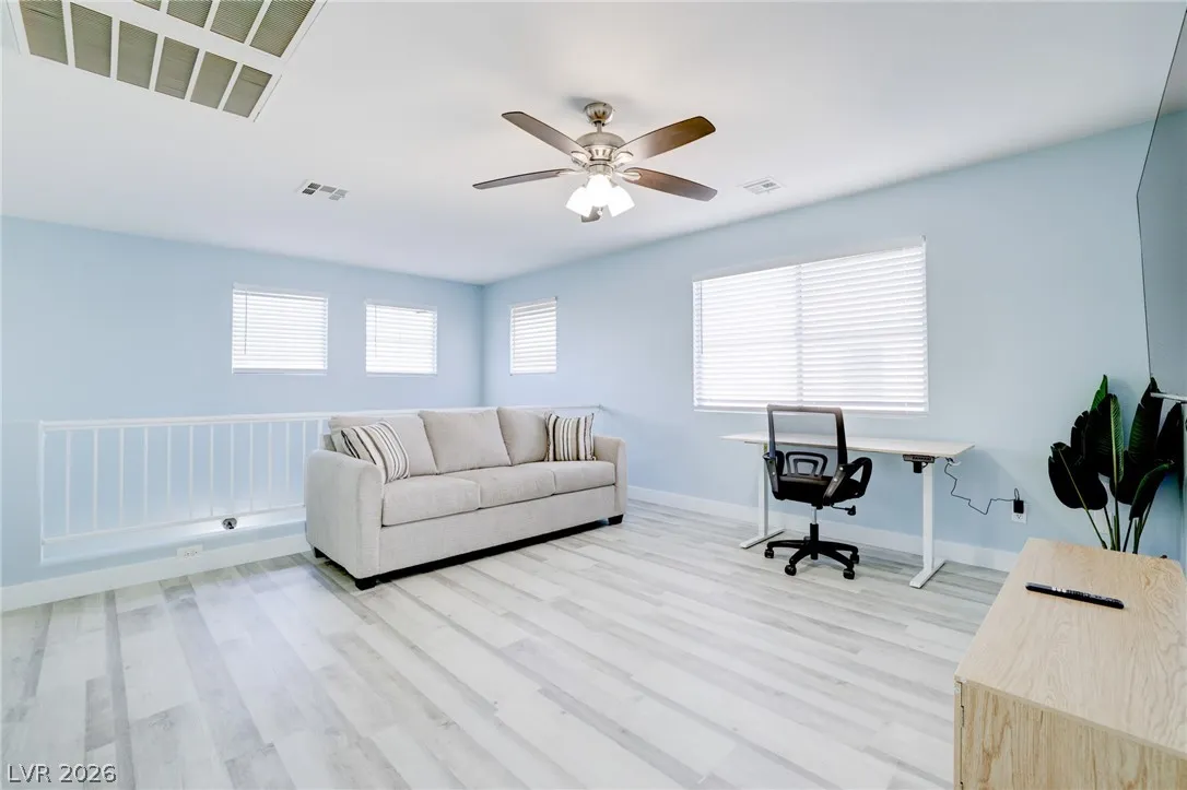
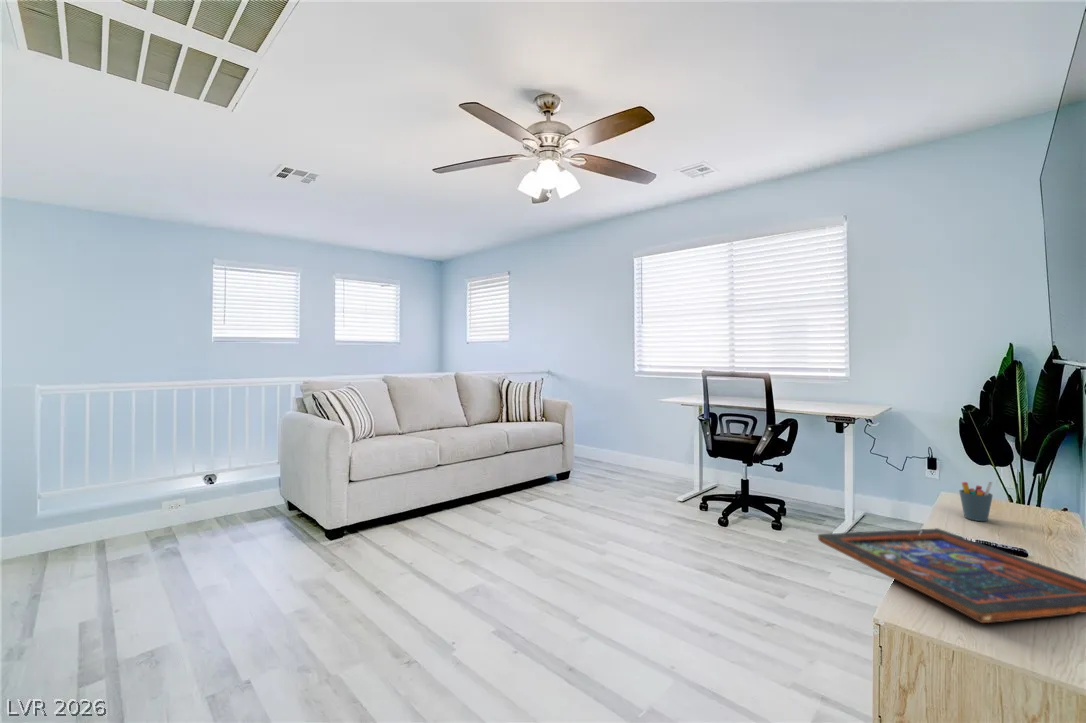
+ religious icon [817,527,1086,624]
+ pen holder [958,480,994,522]
